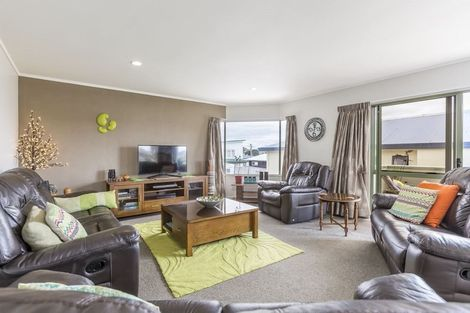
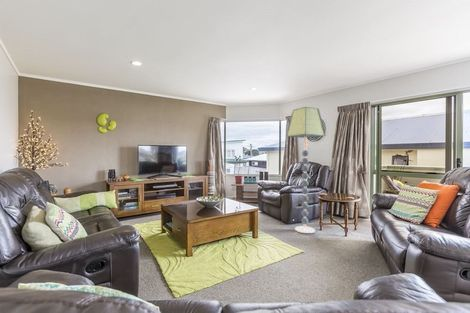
+ floor lamp [285,106,327,234]
